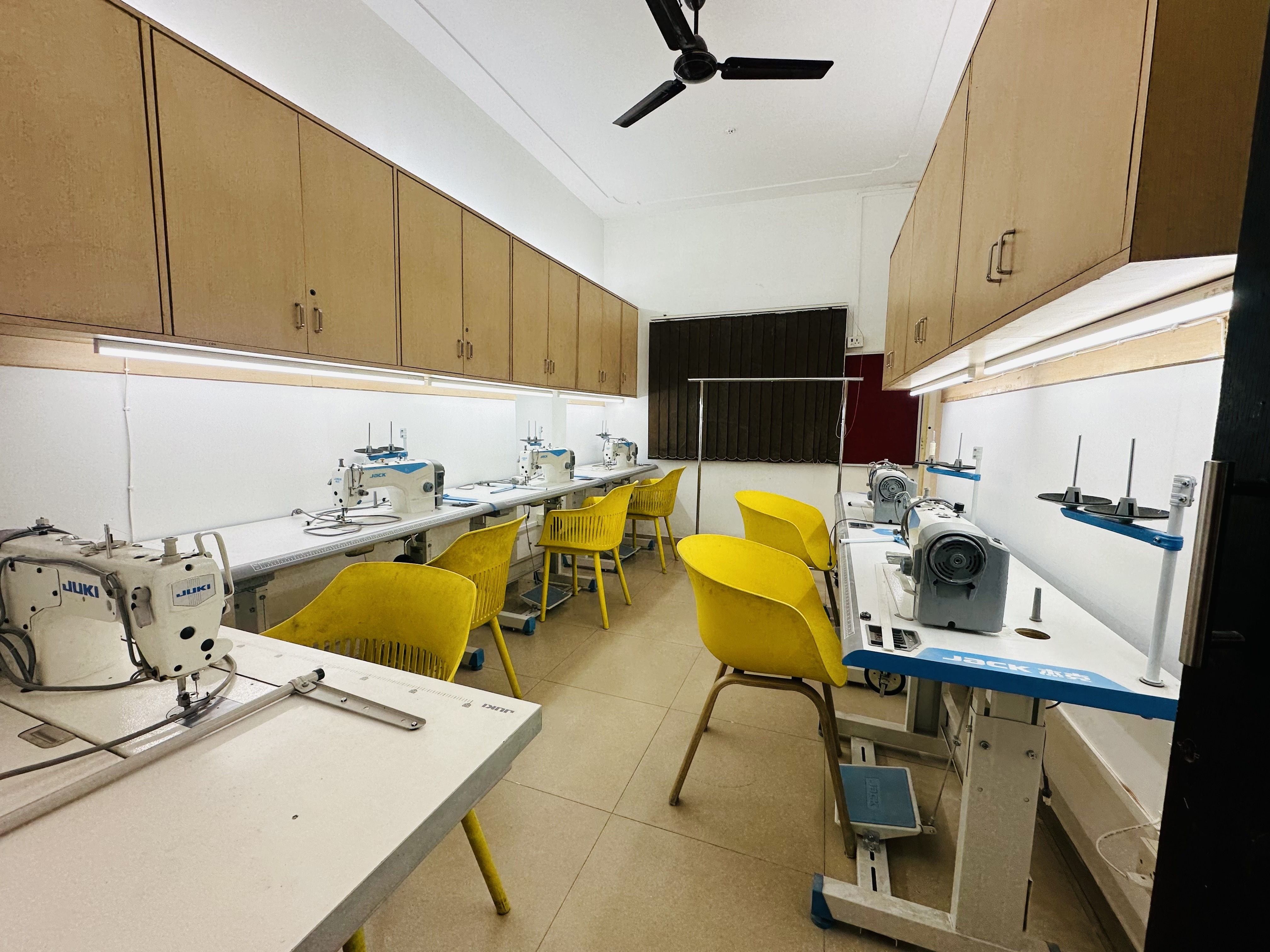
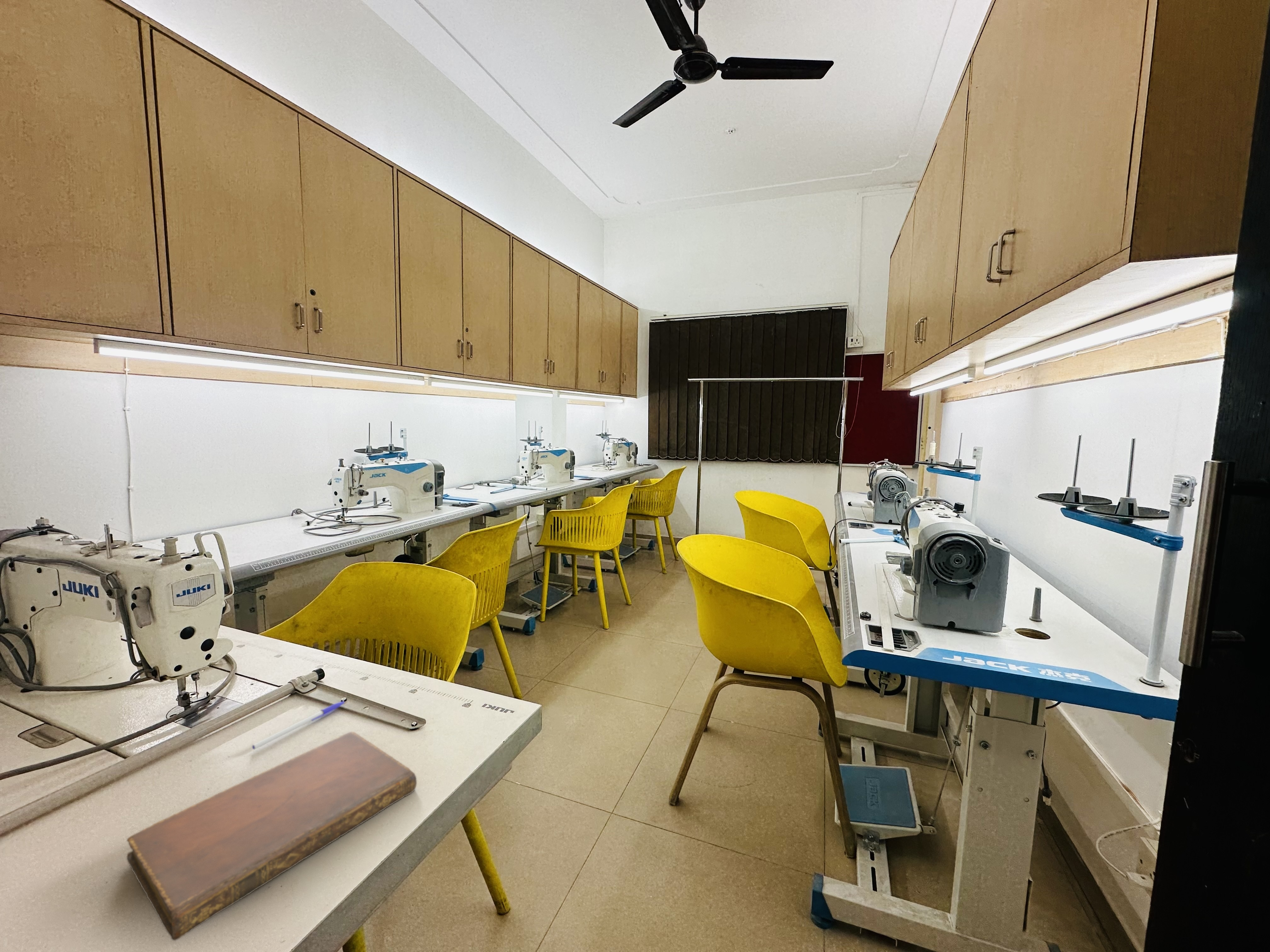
+ notebook [126,731,417,941]
+ pen [252,701,345,750]
